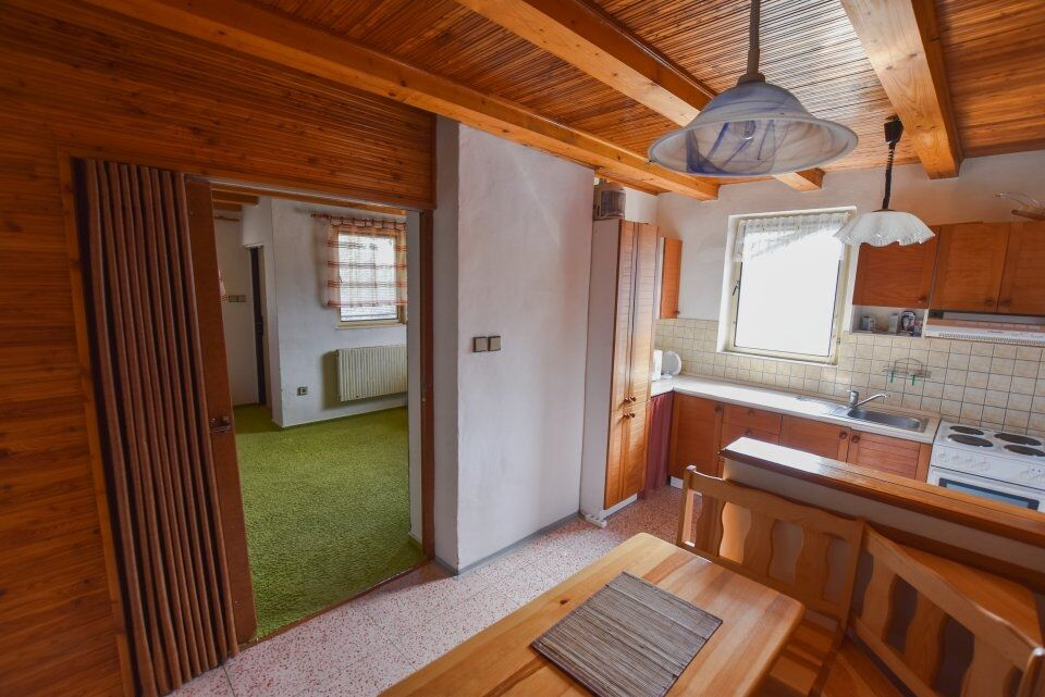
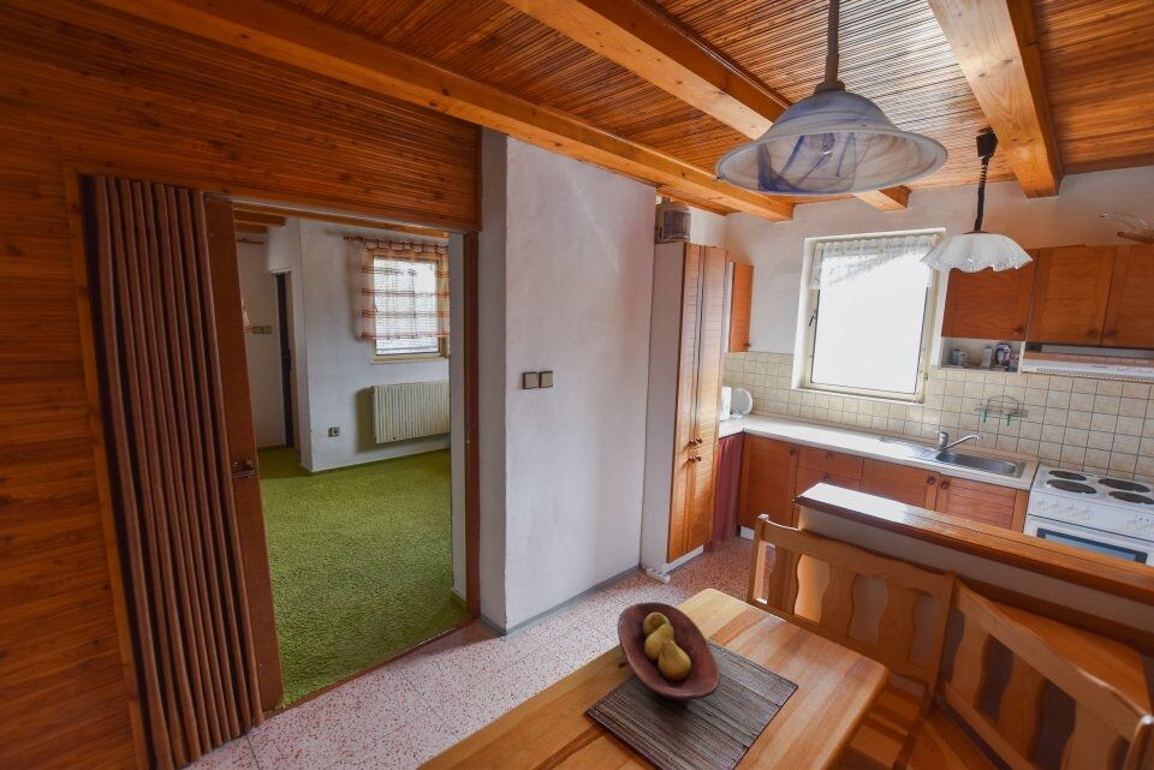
+ fruit bowl [617,601,721,703]
